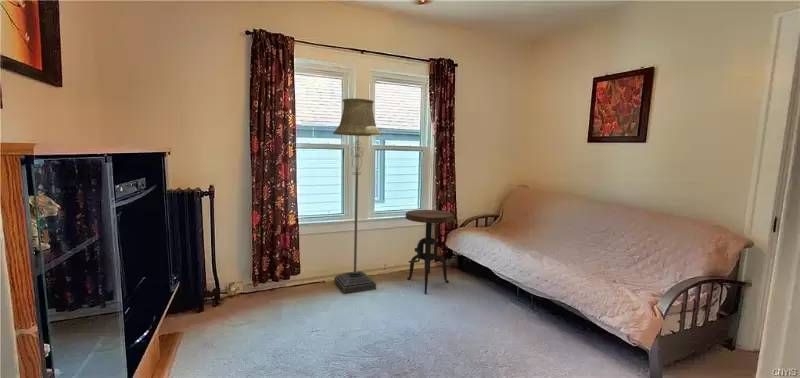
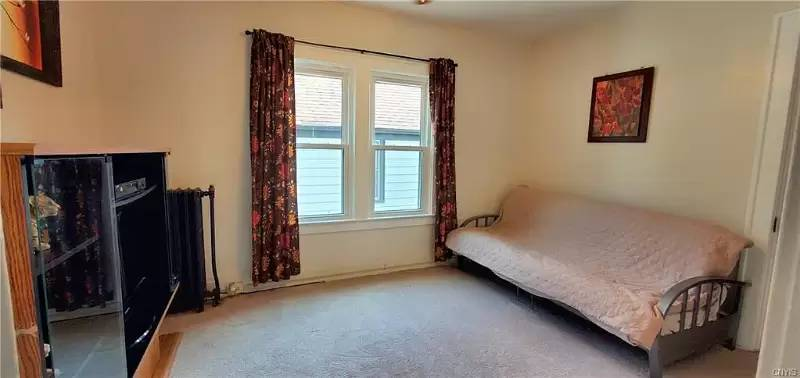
- side table [405,209,455,294]
- floor lamp [332,97,383,294]
